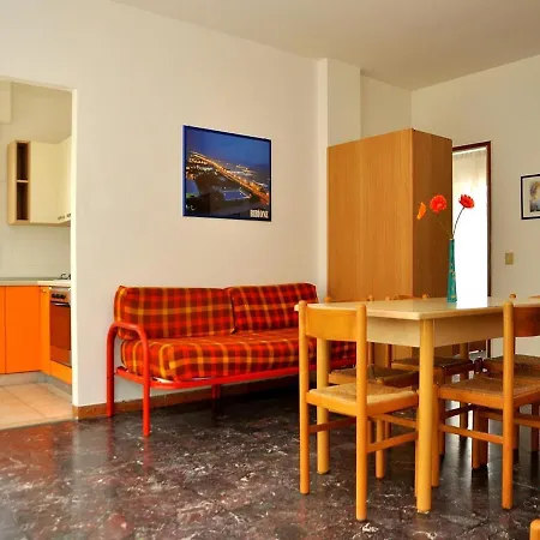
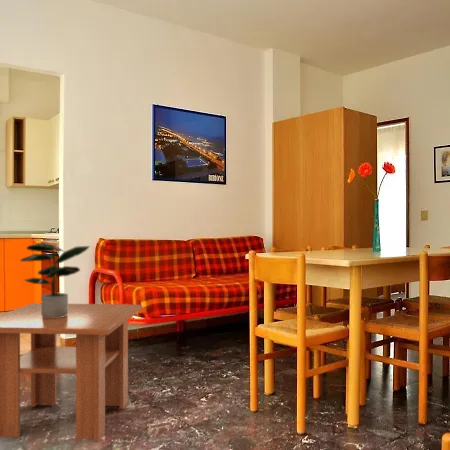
+ coffee table [0,302,143,443]
+ potted plant [19,242,91,318]
